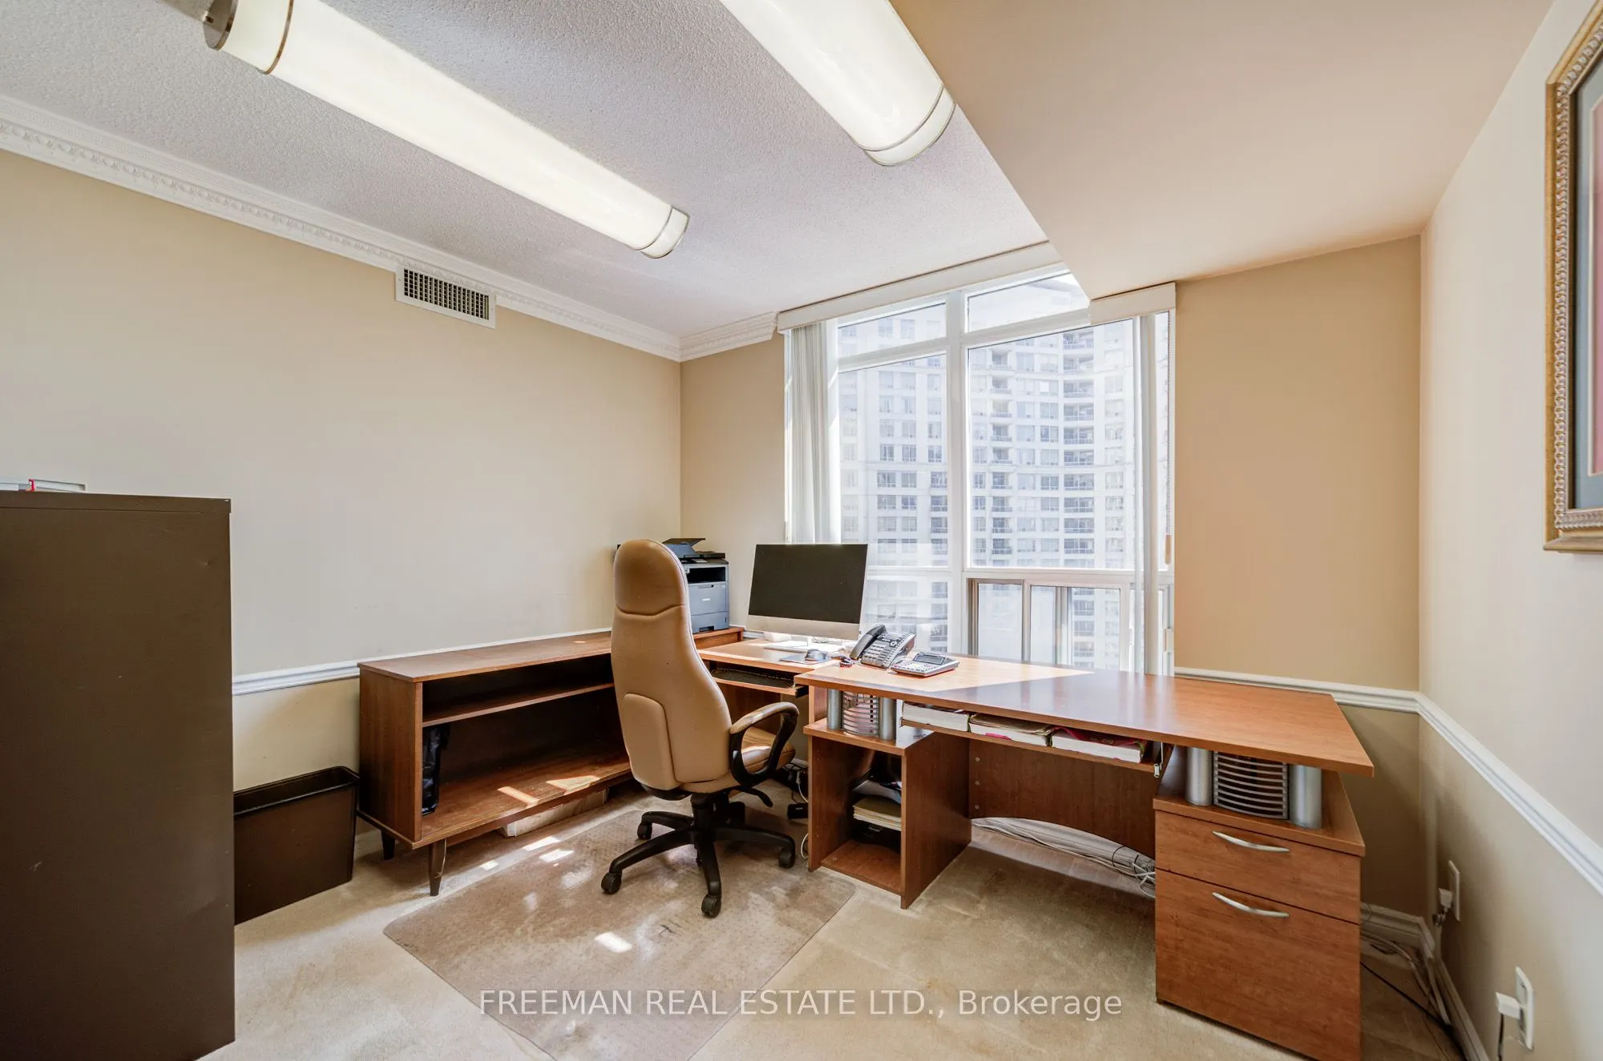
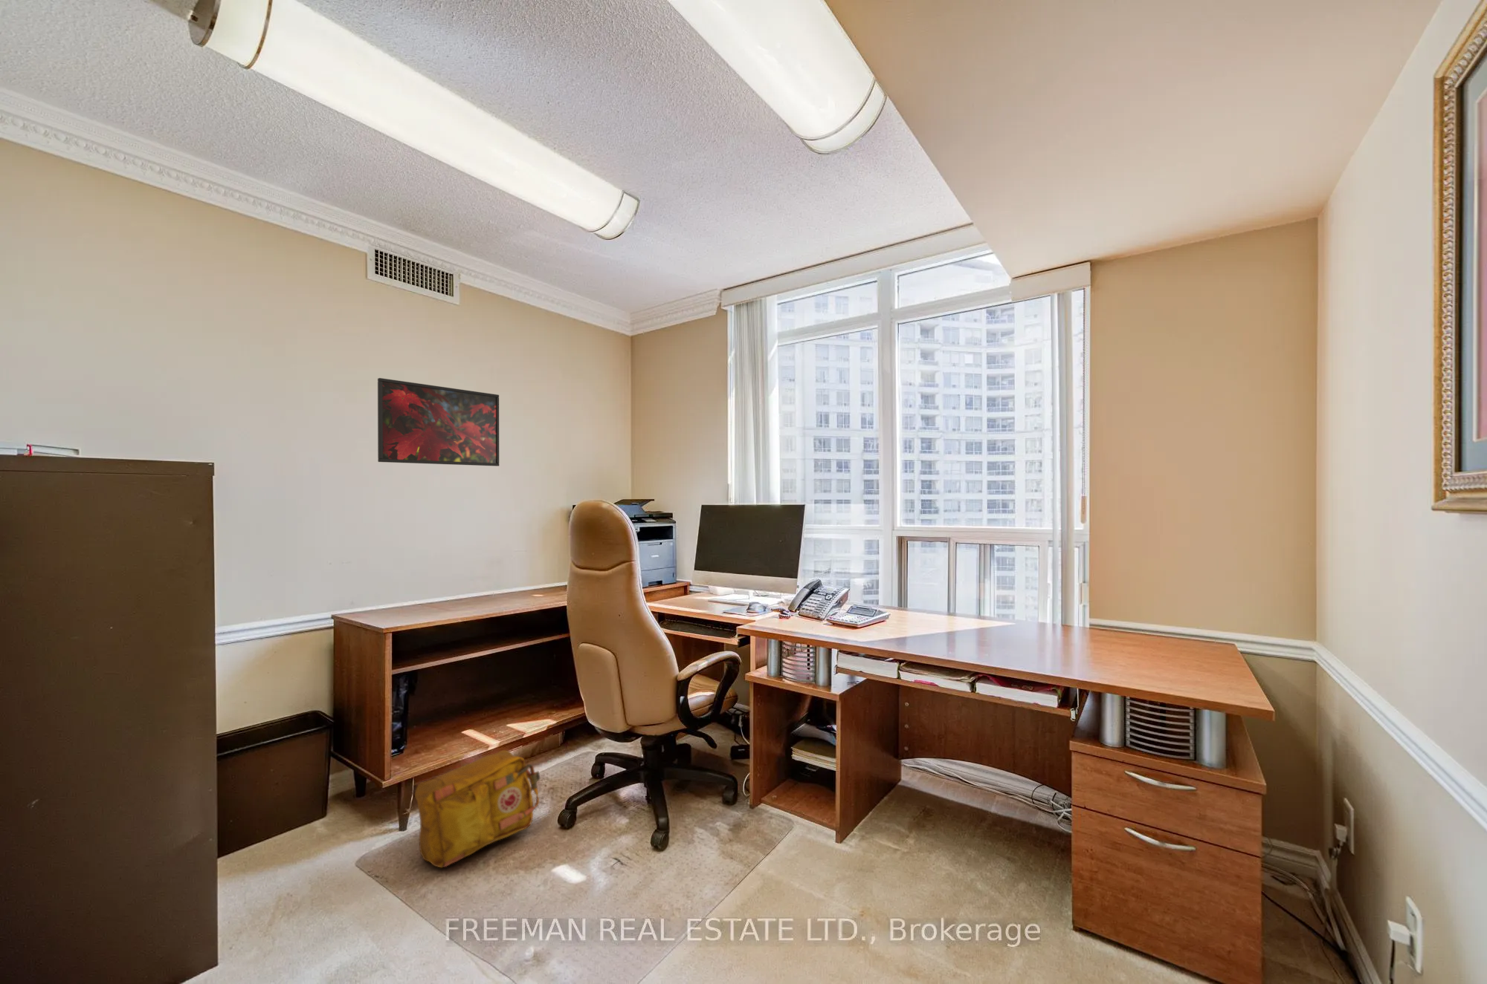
+ backpack [413,749,541,869]
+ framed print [377,378,500,467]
